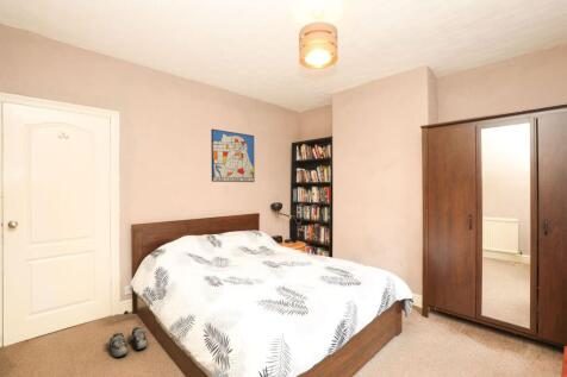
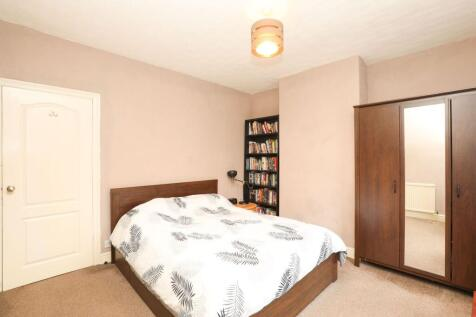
- shoe [108,325,149,358]
- wall art [210,128,256,183]
